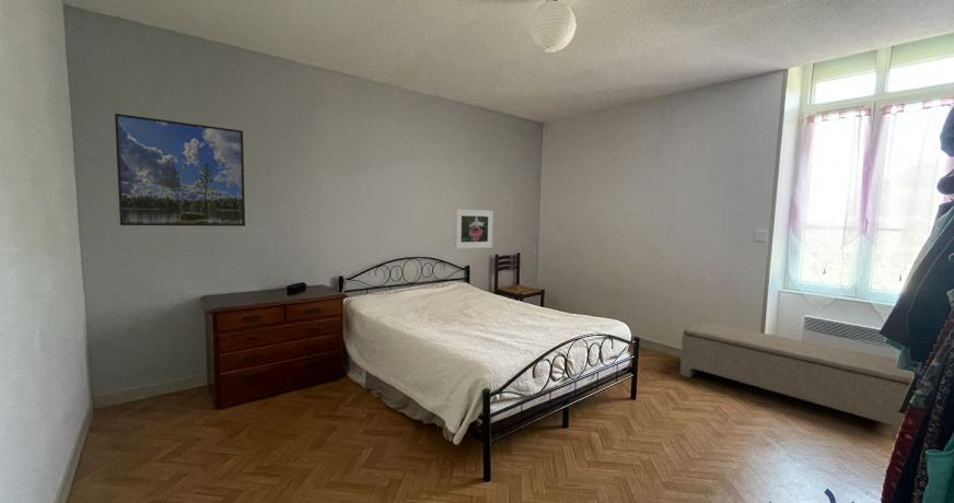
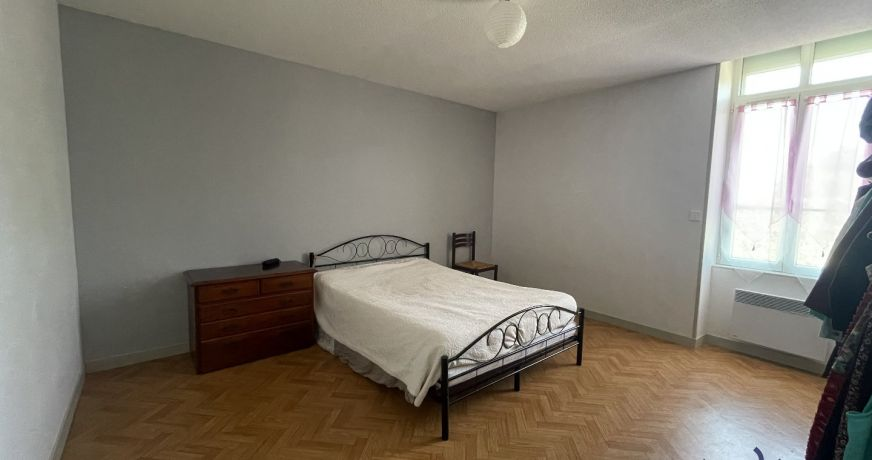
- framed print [114,113,246,227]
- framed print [454,208,495,249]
- bench [679,321,915,441]
